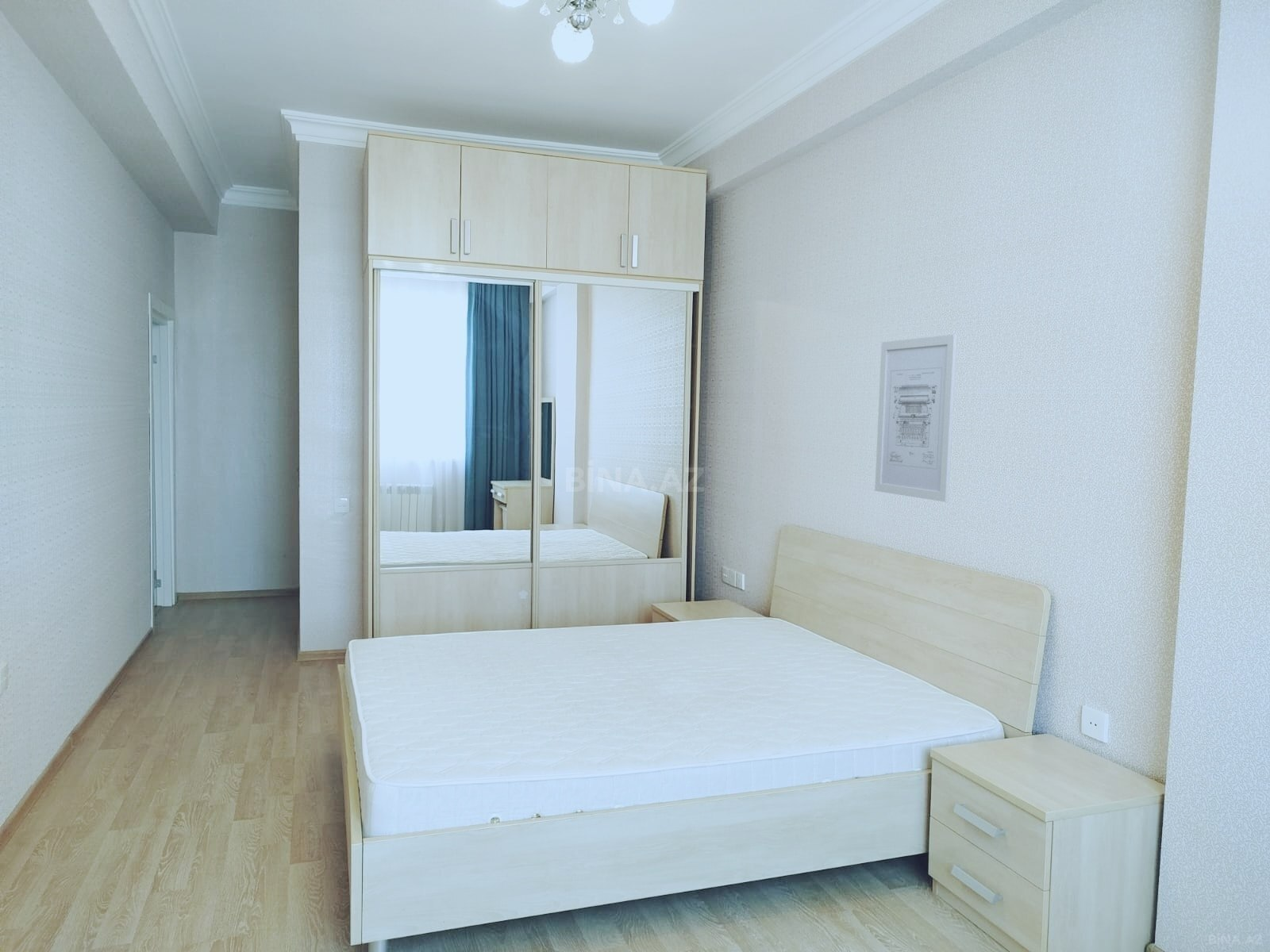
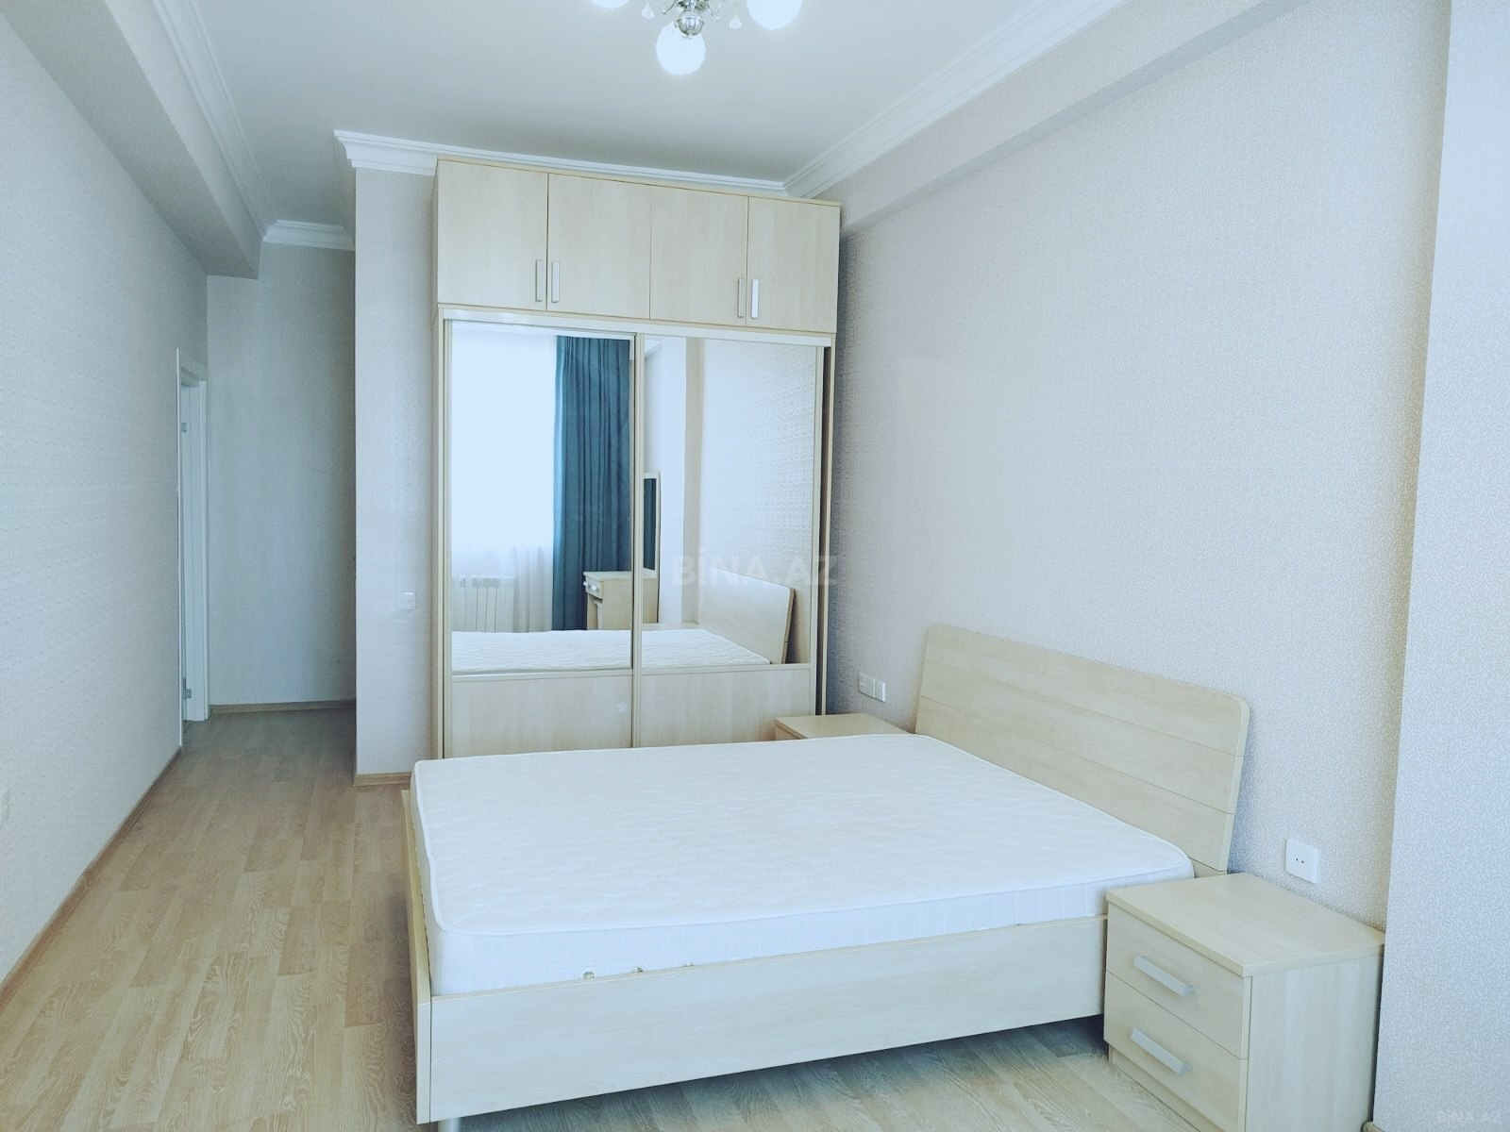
- wall art [874,334,958,503]
